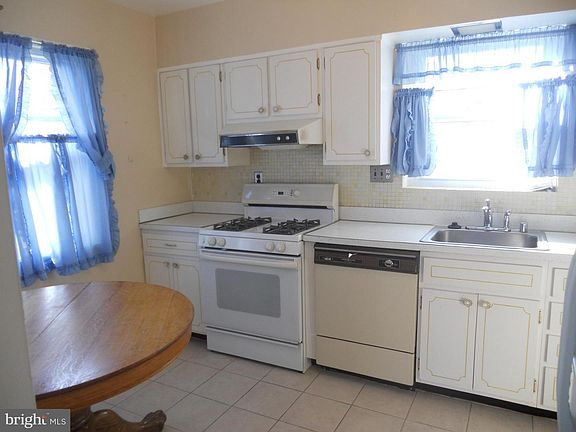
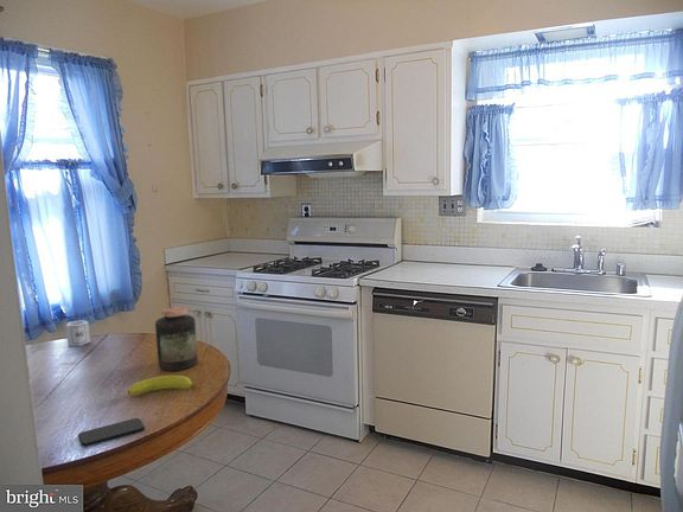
+ fruit [127,375,199,397]
+ jar [154,306,199,372]
+ cup [65,319,91,347]
+ smartphone [77,417,146,448]
